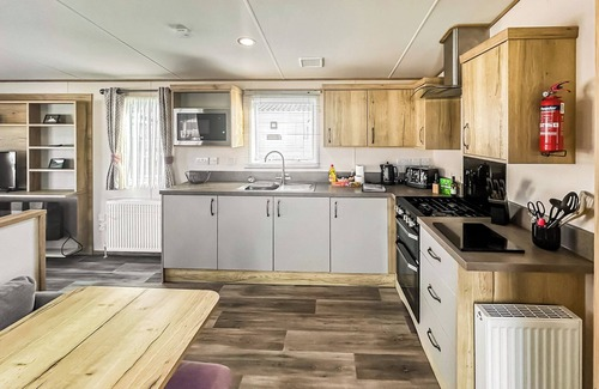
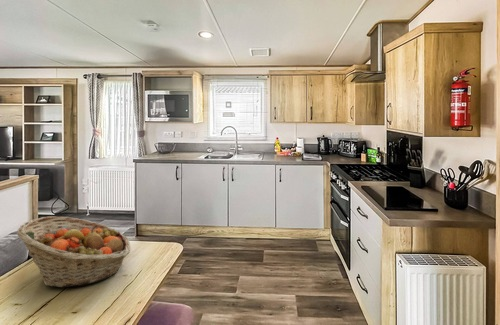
+ fruit basket [16,215,131,288]
